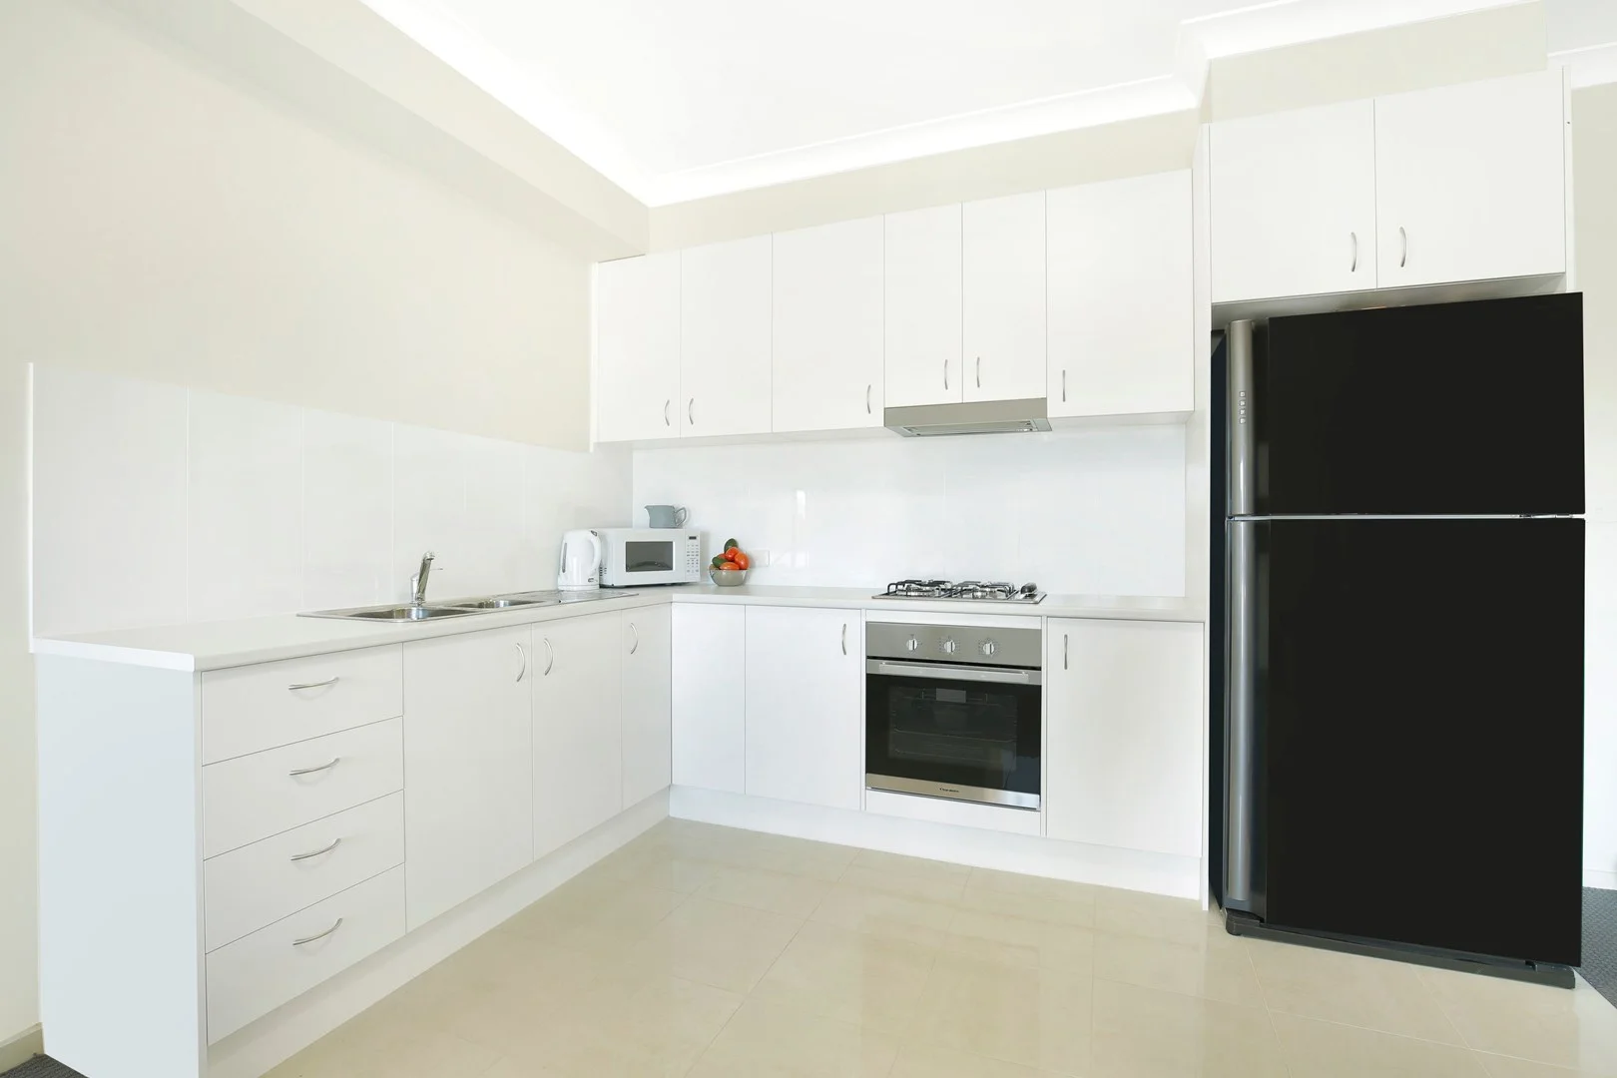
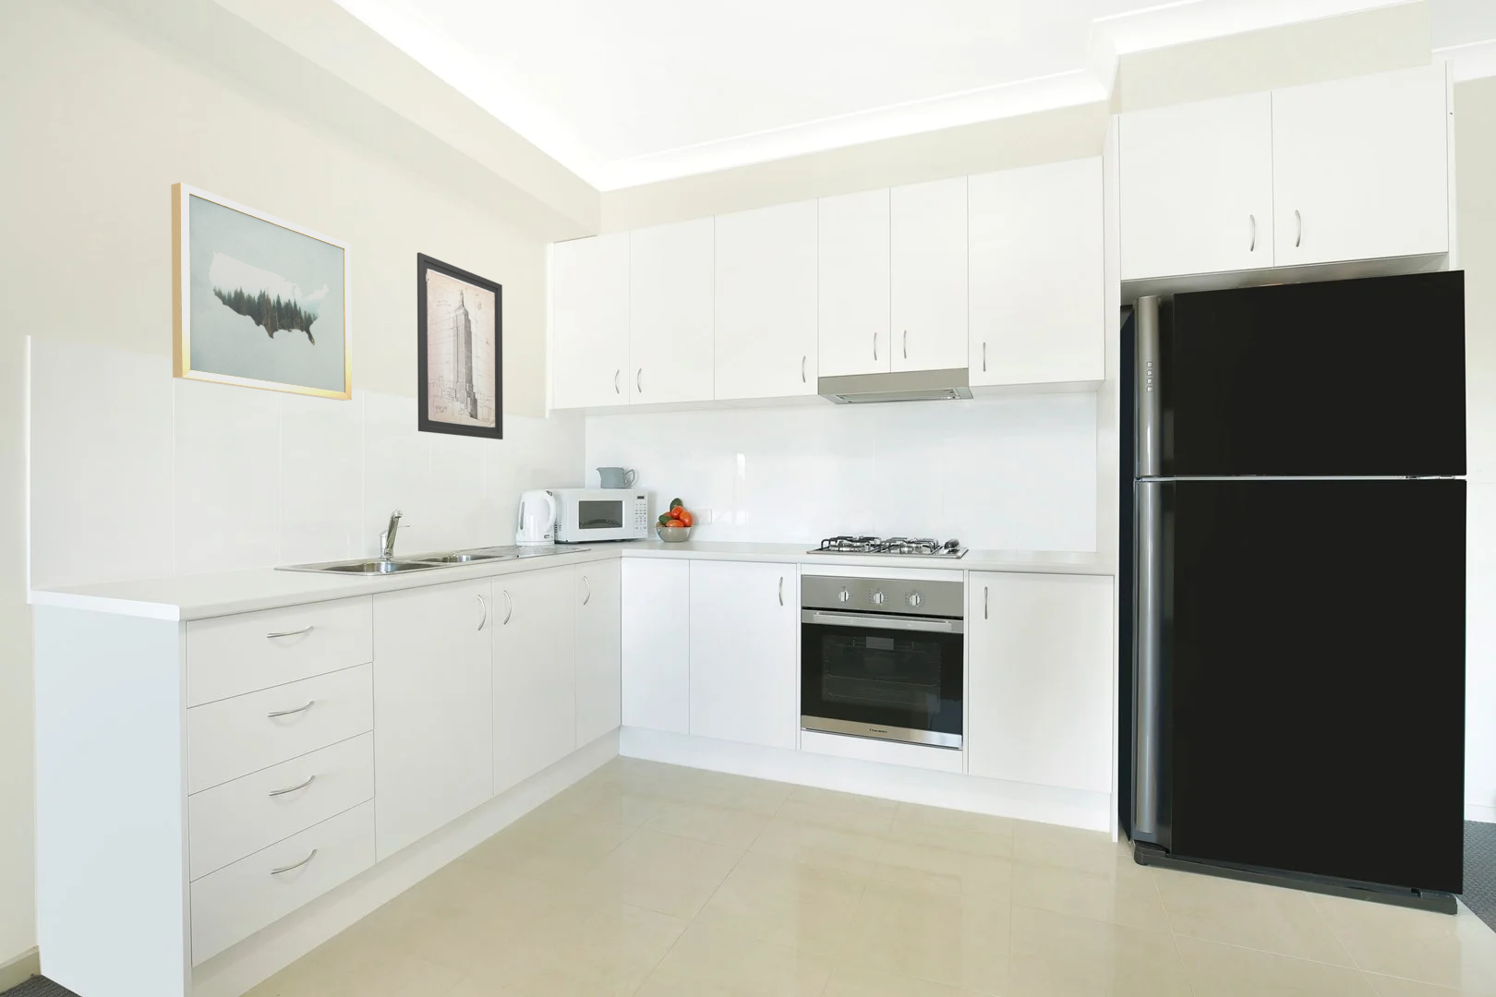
+ wall art [416,251,504,441]
+ wall art [170,181,353,402]
